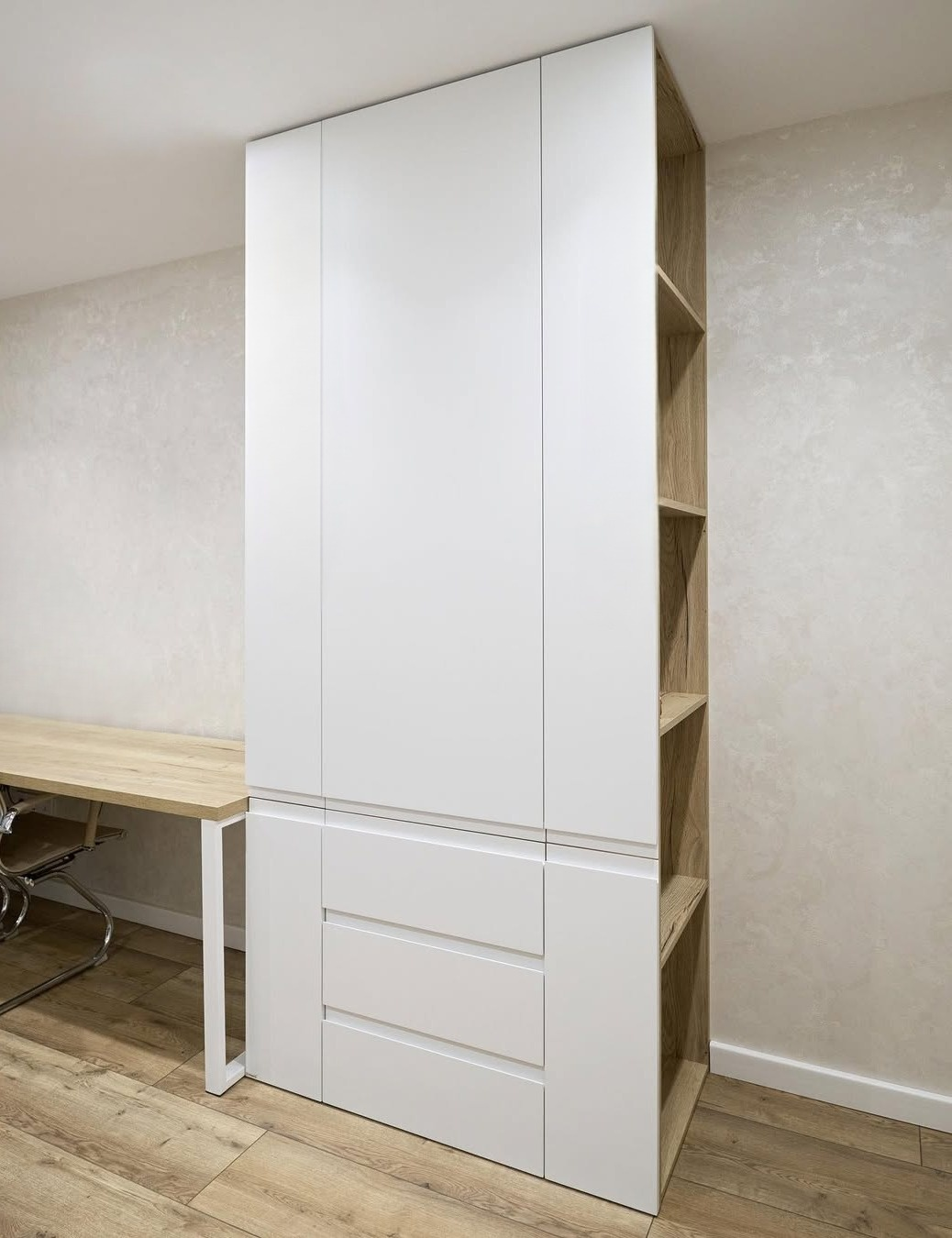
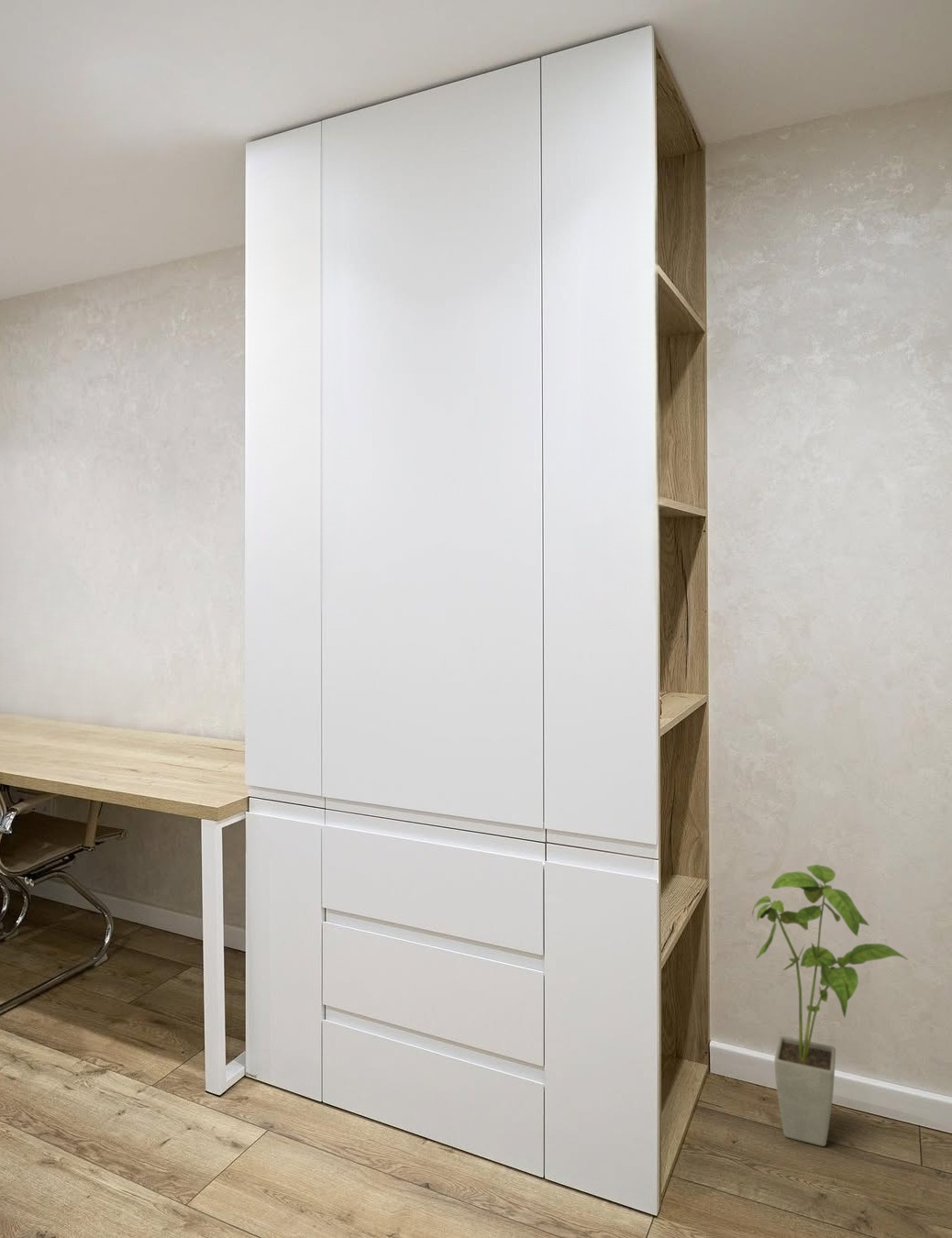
+ house plant [751,864,909,1147]
